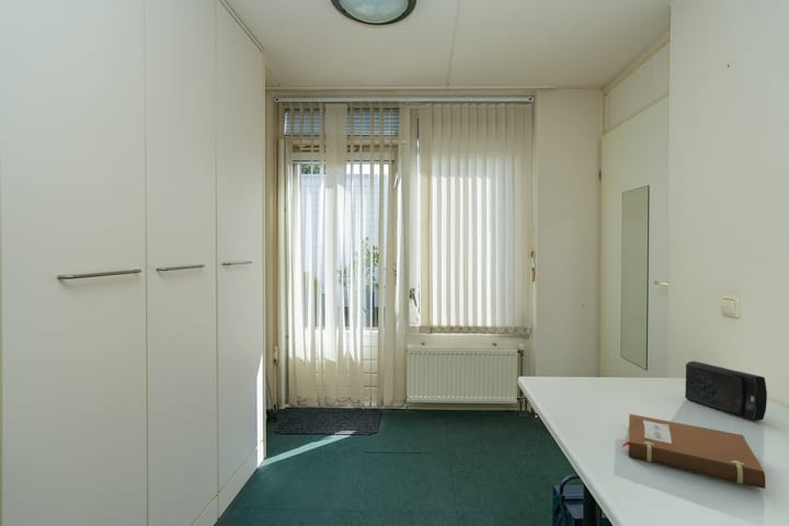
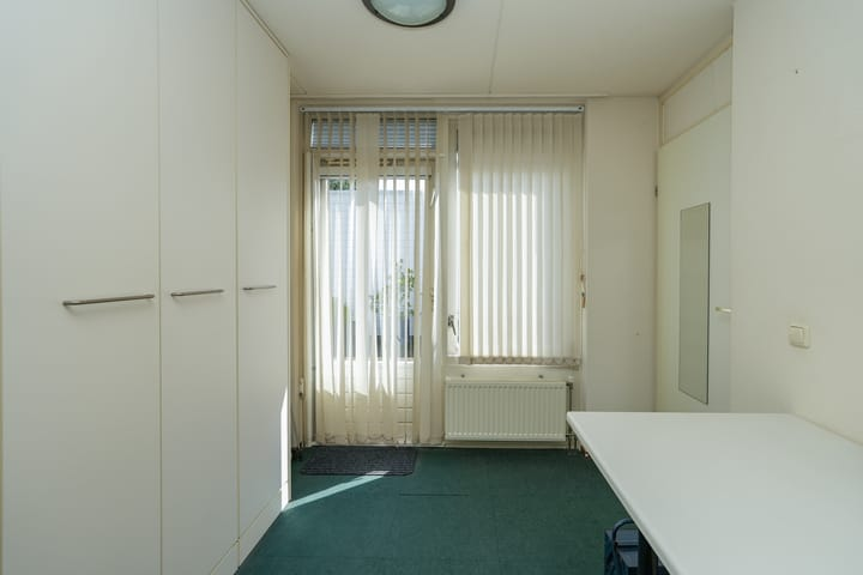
- notebook [621,413,767,490]
- speaker [684,361,768,422]
